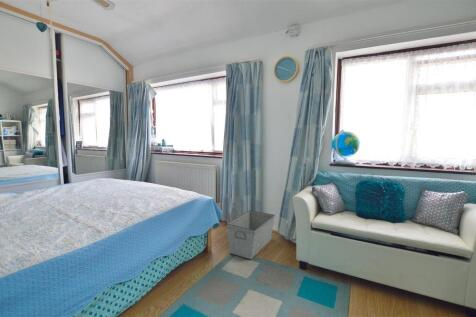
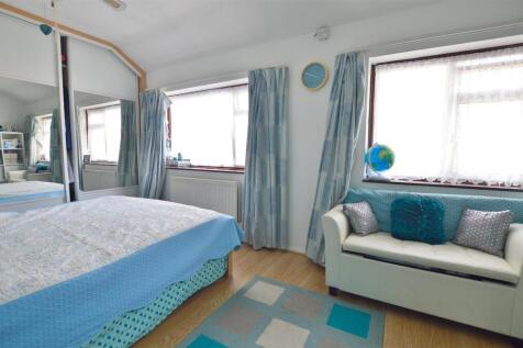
- storage bin [226,209,276,260]
